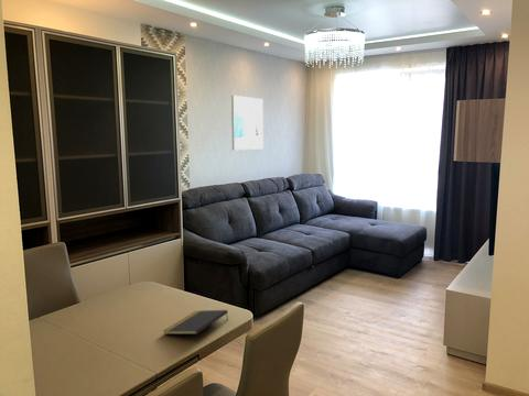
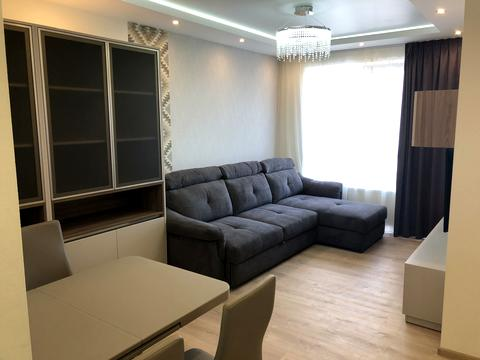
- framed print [230,95,264,151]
- notepad [163,309,229,336]
